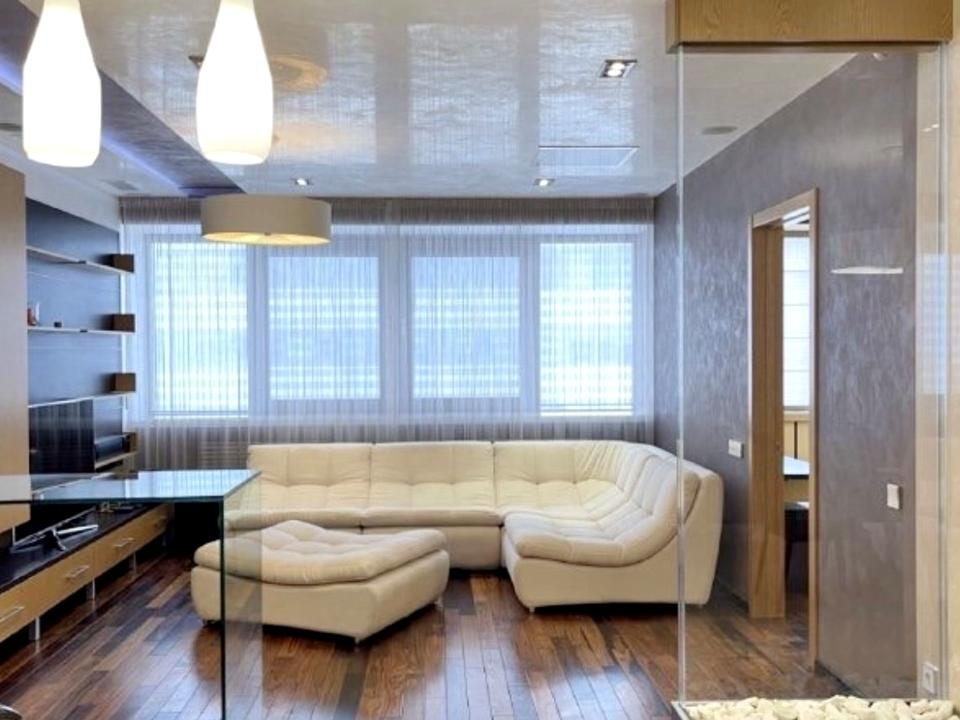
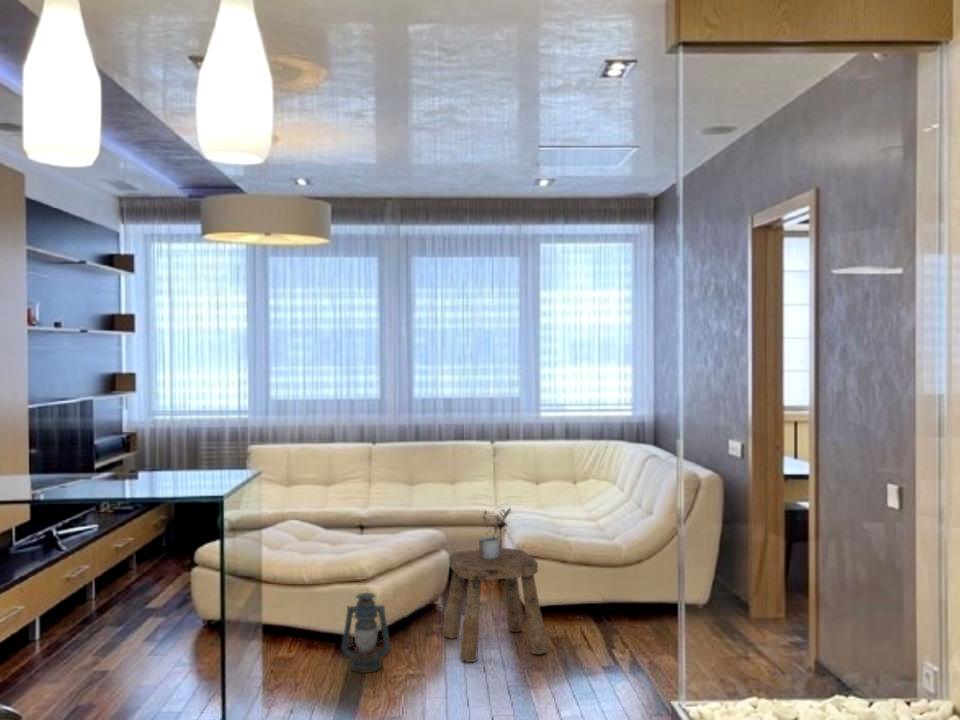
+ lantern [341,592,391,674]
+ potted plant [478,507,512,559]
+ stool [441,547,549,663]
